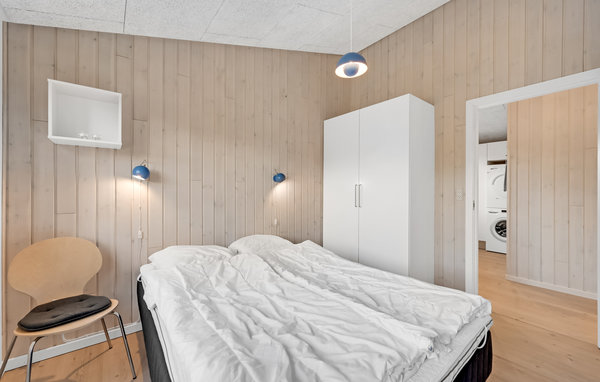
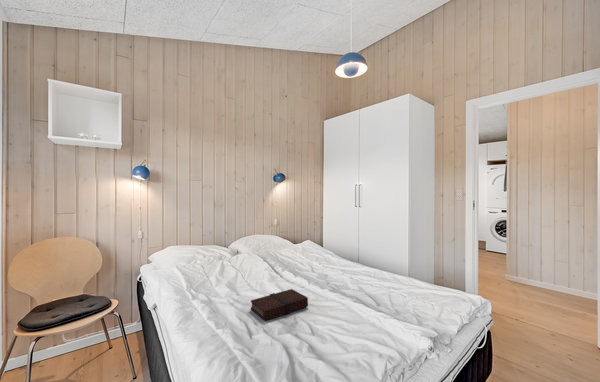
+ book [250,288,309,322]
